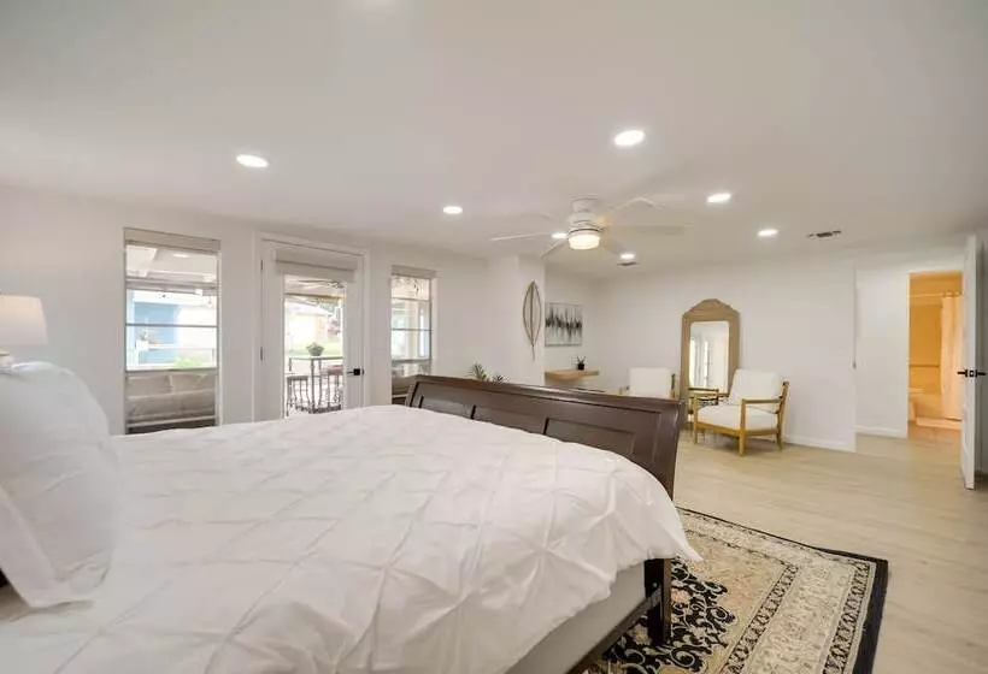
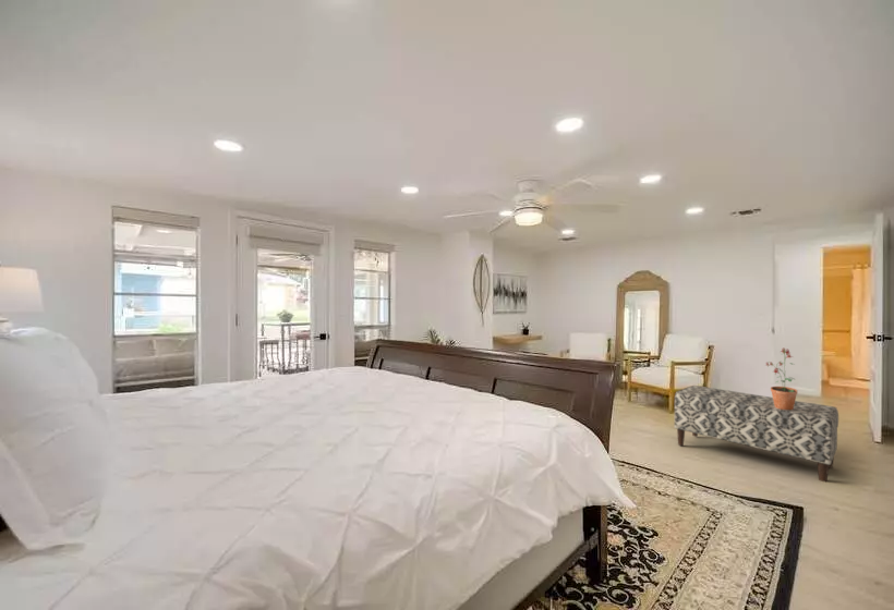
+ bench [674,385,839,483]
+ potted plant [765,347,798,410]
